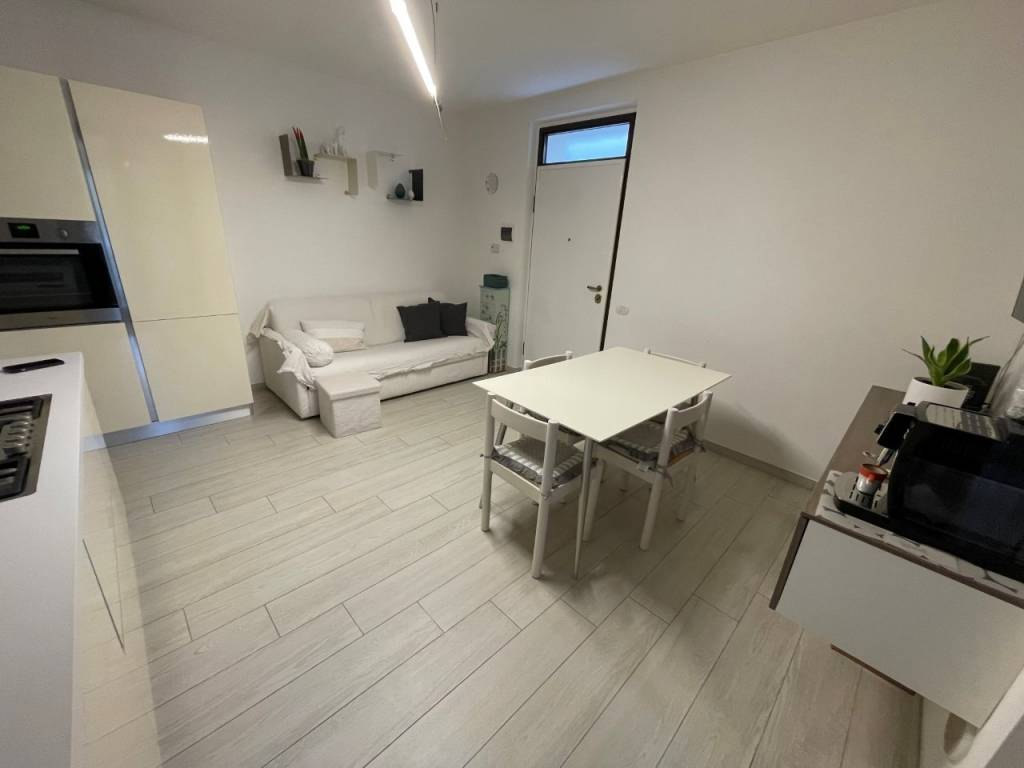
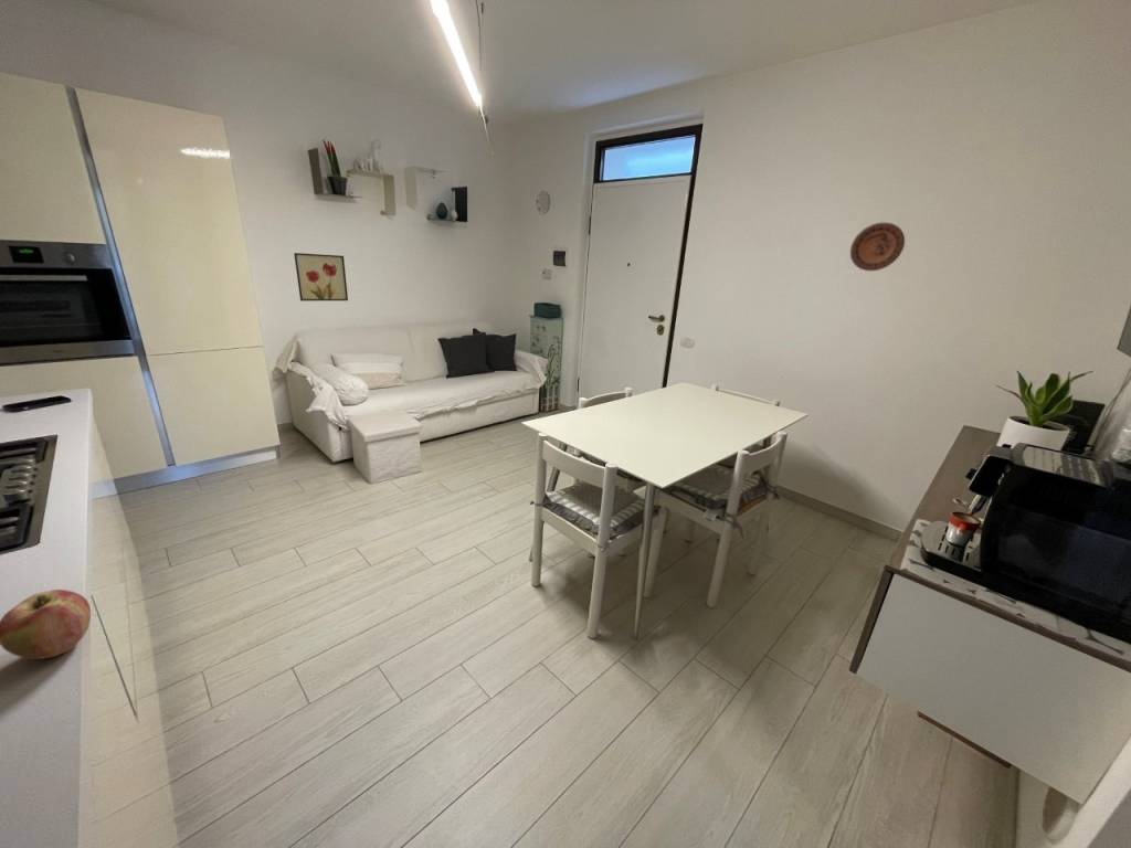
+ decorative plate [849,221,906,272]
+ apple [0,589,92,660]
+ wall art [293,252,349,303]
